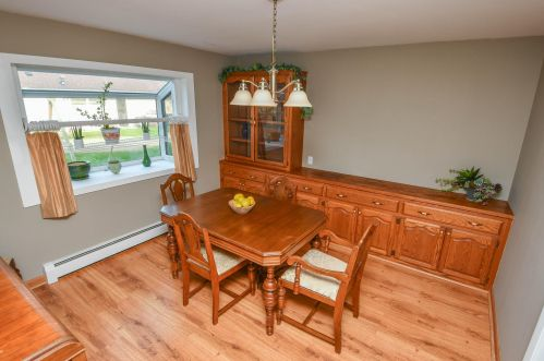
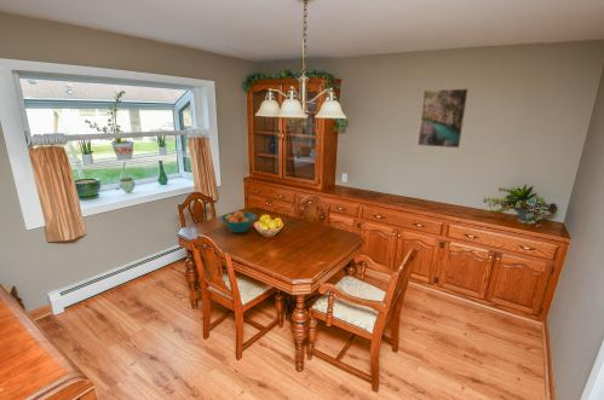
+ fruit bowl [219,210,258,233]
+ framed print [416,87,470,149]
